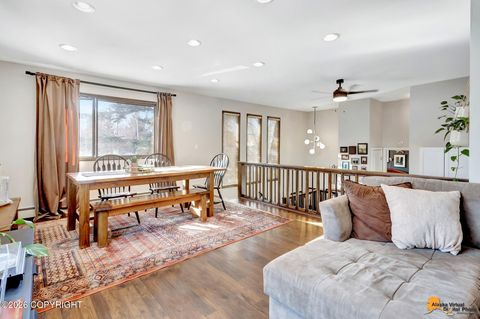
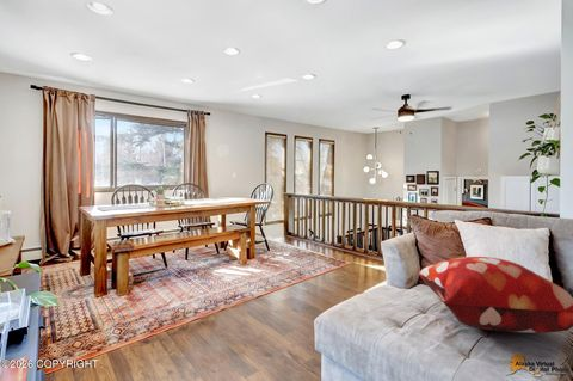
+ decorative pillow [417,256,573,334]
